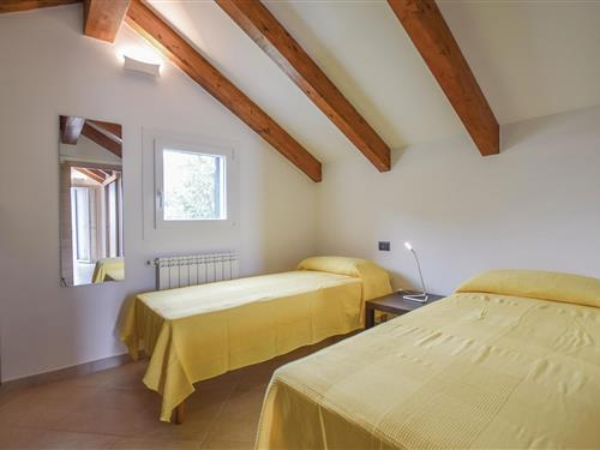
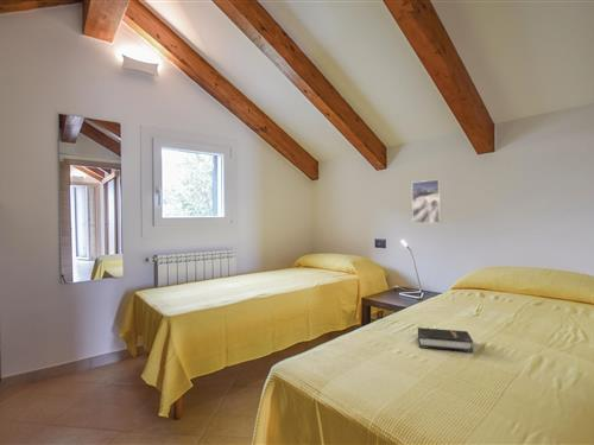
+ hardback book [417,326,474,354]
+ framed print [411,178,442,224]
